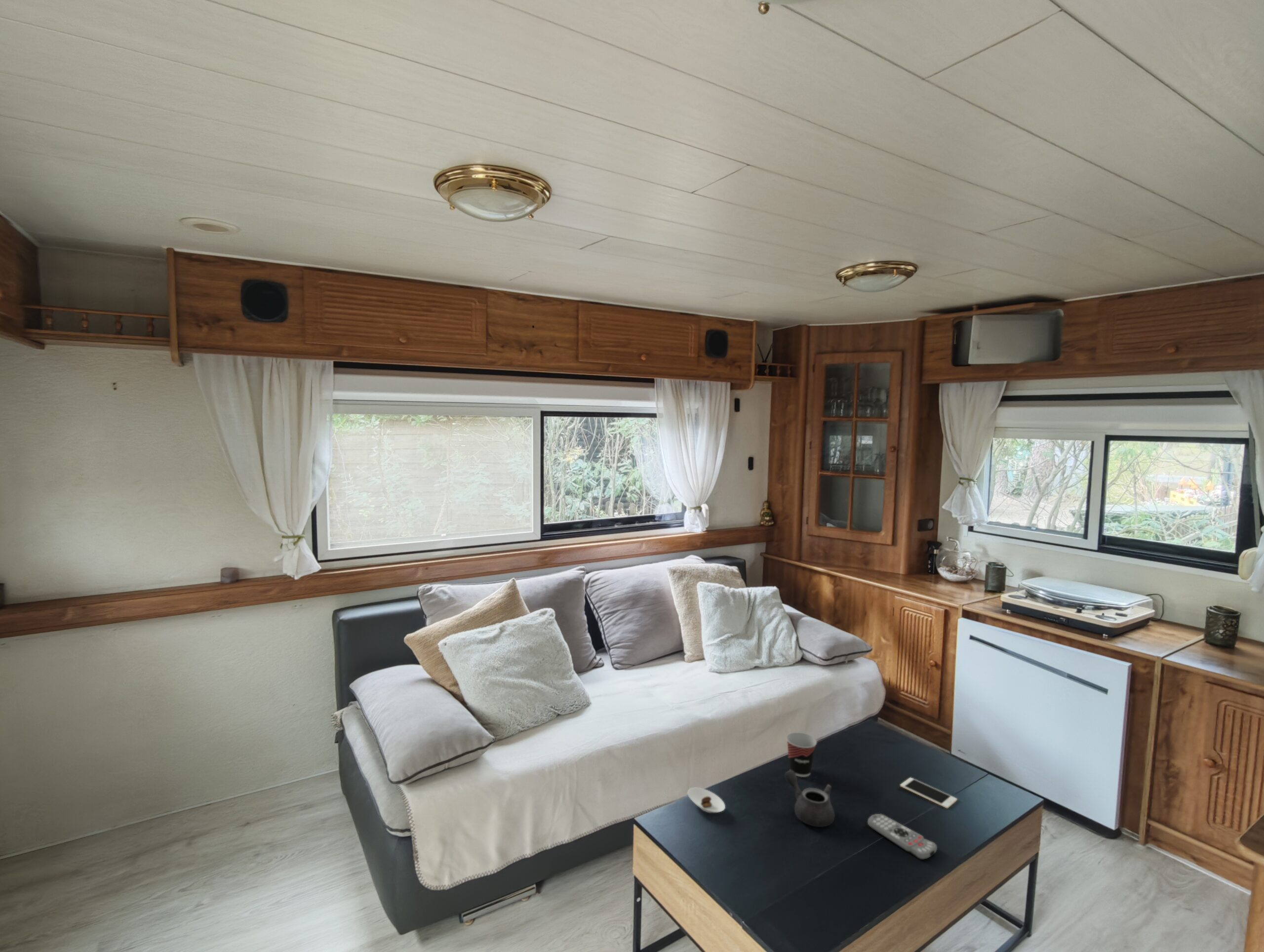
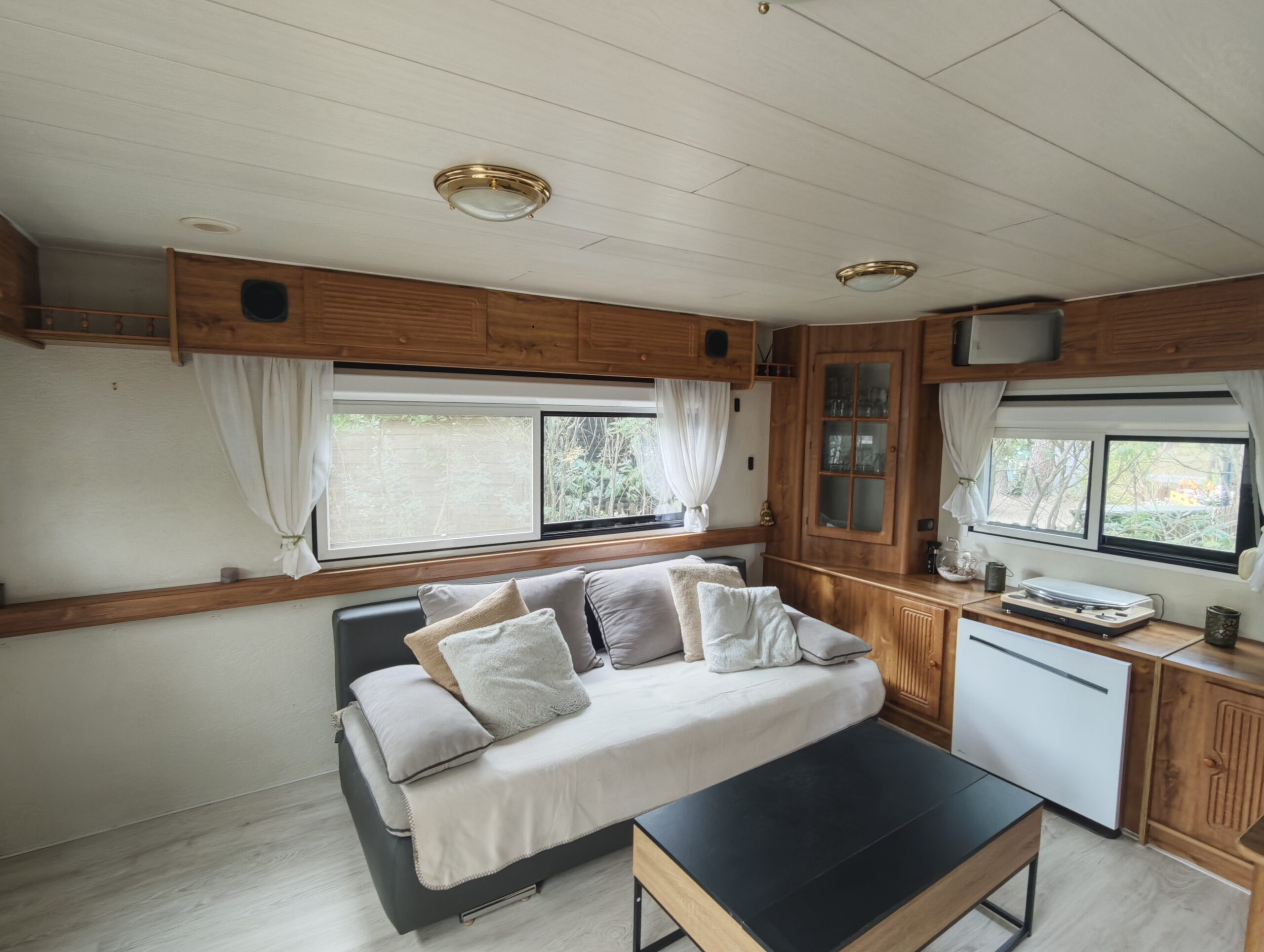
- cup [786,732,817,778]
- cell phone [900,777,958,809]
- remote control [867,813,938,860]
- teapot [784,770,835,828]
- saucer [687,787,726,813]
